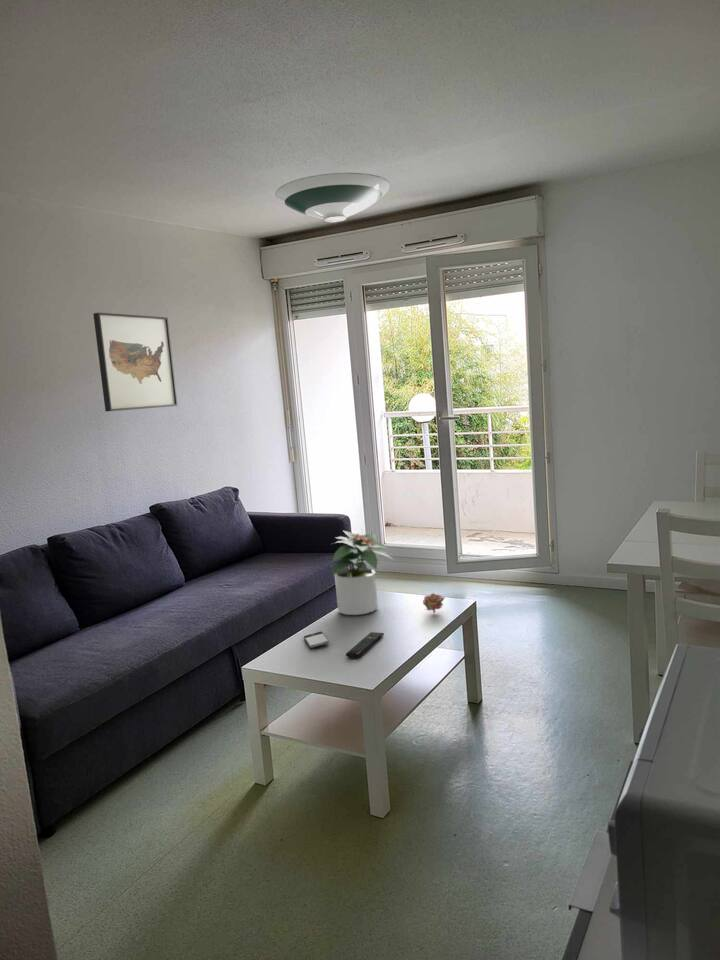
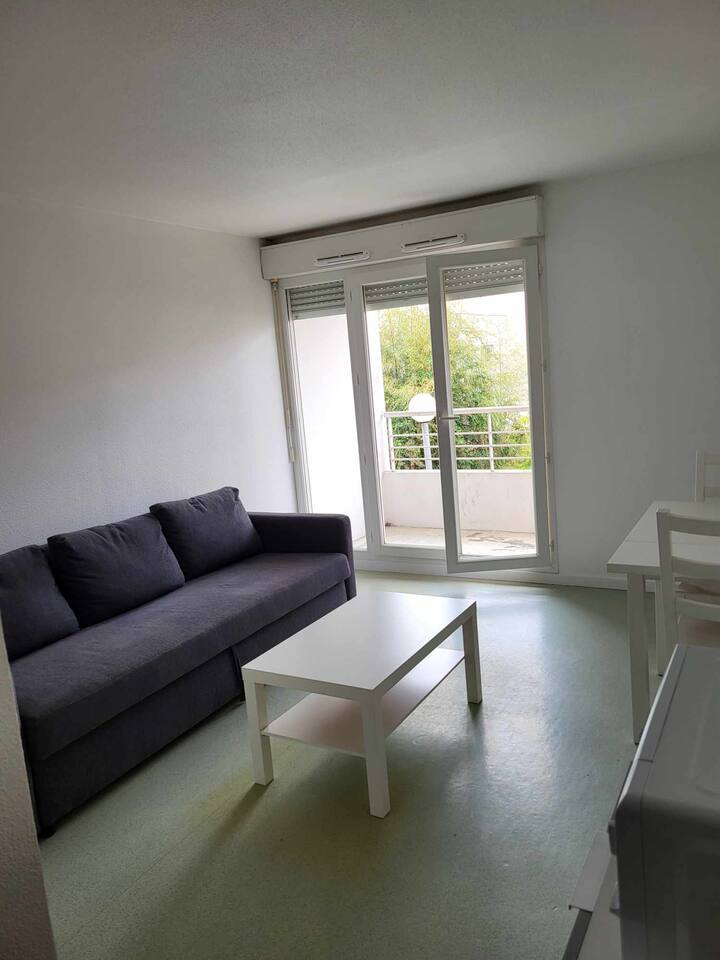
- potted plant [328,530,395,616]
- flower [422,592,446,614]
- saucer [274,172,391,223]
- wall art [92,312,179,412]
- smartphone [303,631,330,649]
- remote control [345,631,385,659]
